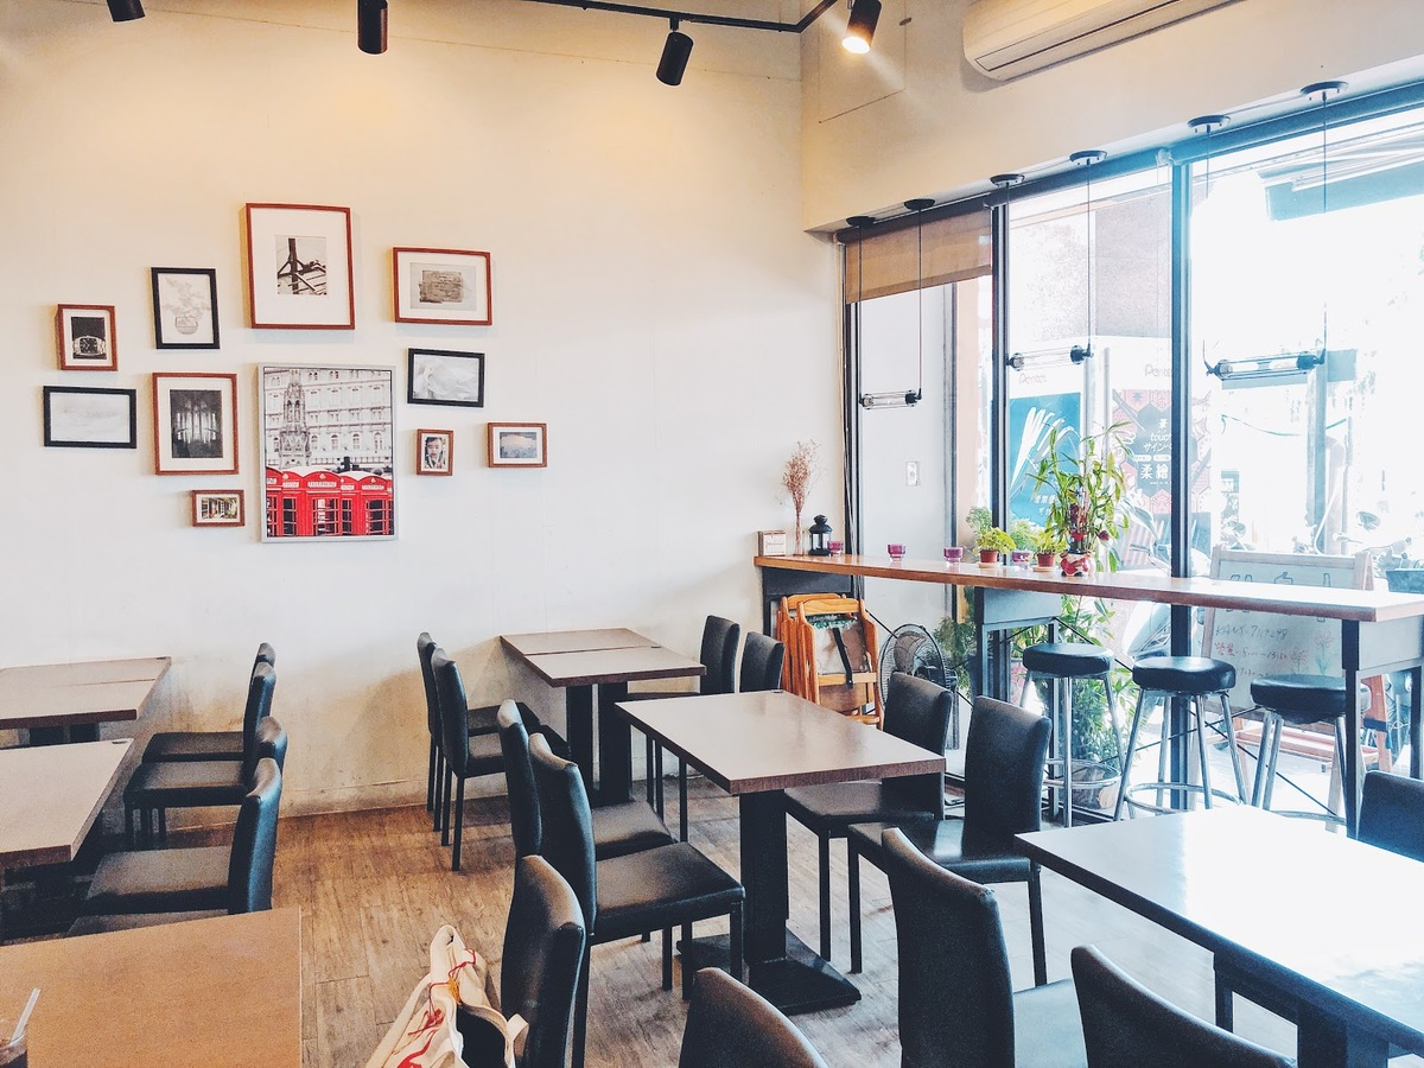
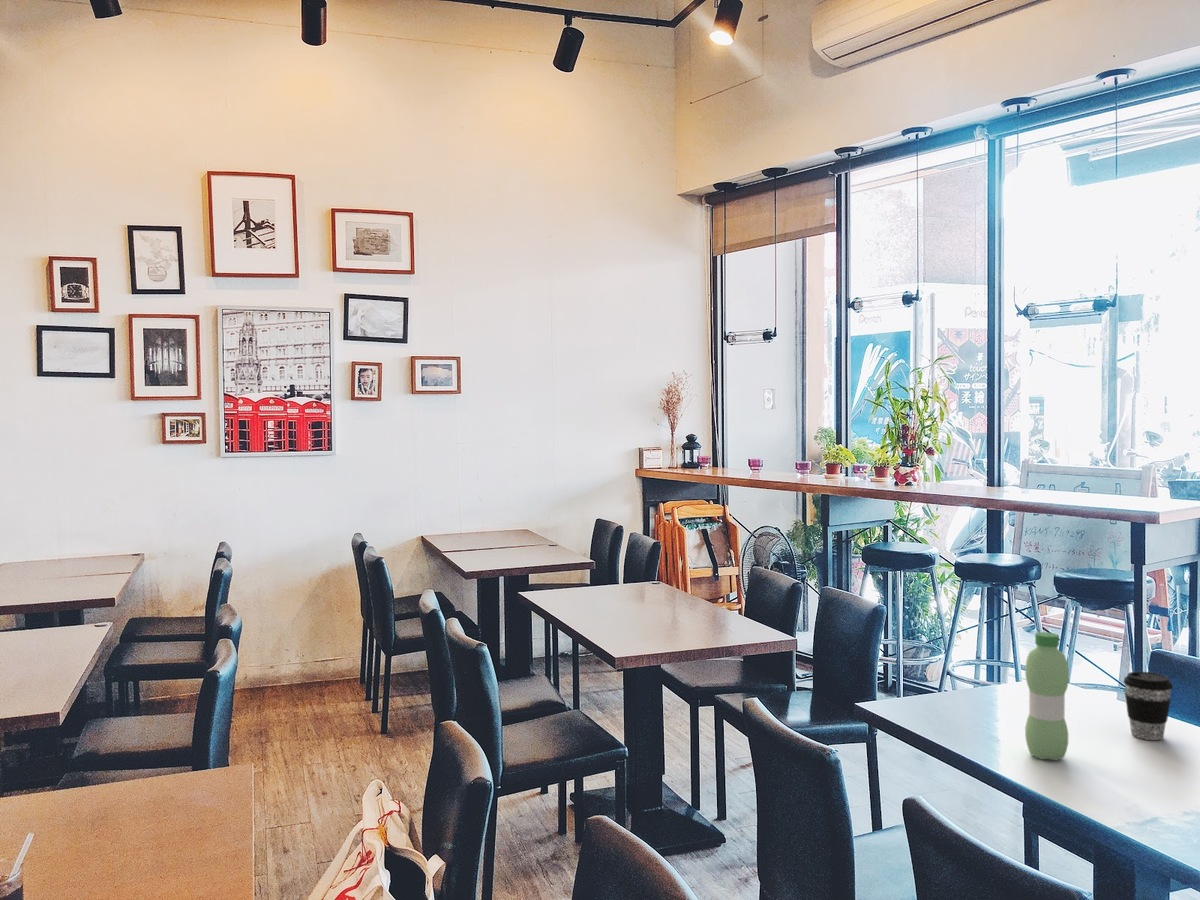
+ water bottle [1024,631,1070,762]
+ coffee cup [1123,671,1174,741]
